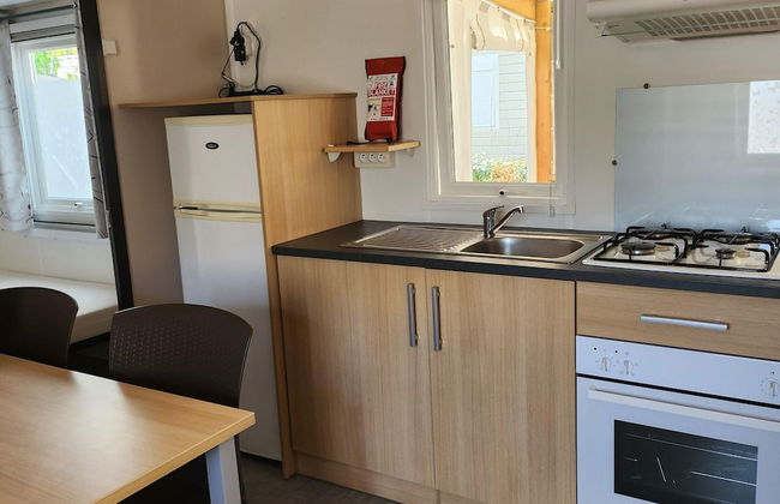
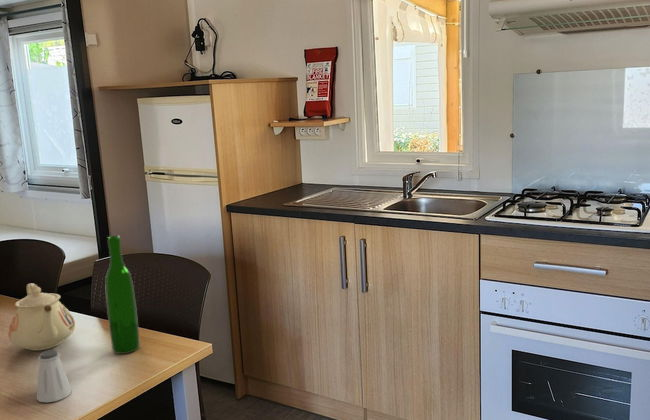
+ teapot [8,283,76,351]
+ wine bottle [105,235,141,355]
+ saltshaker [36,349,73,403]
